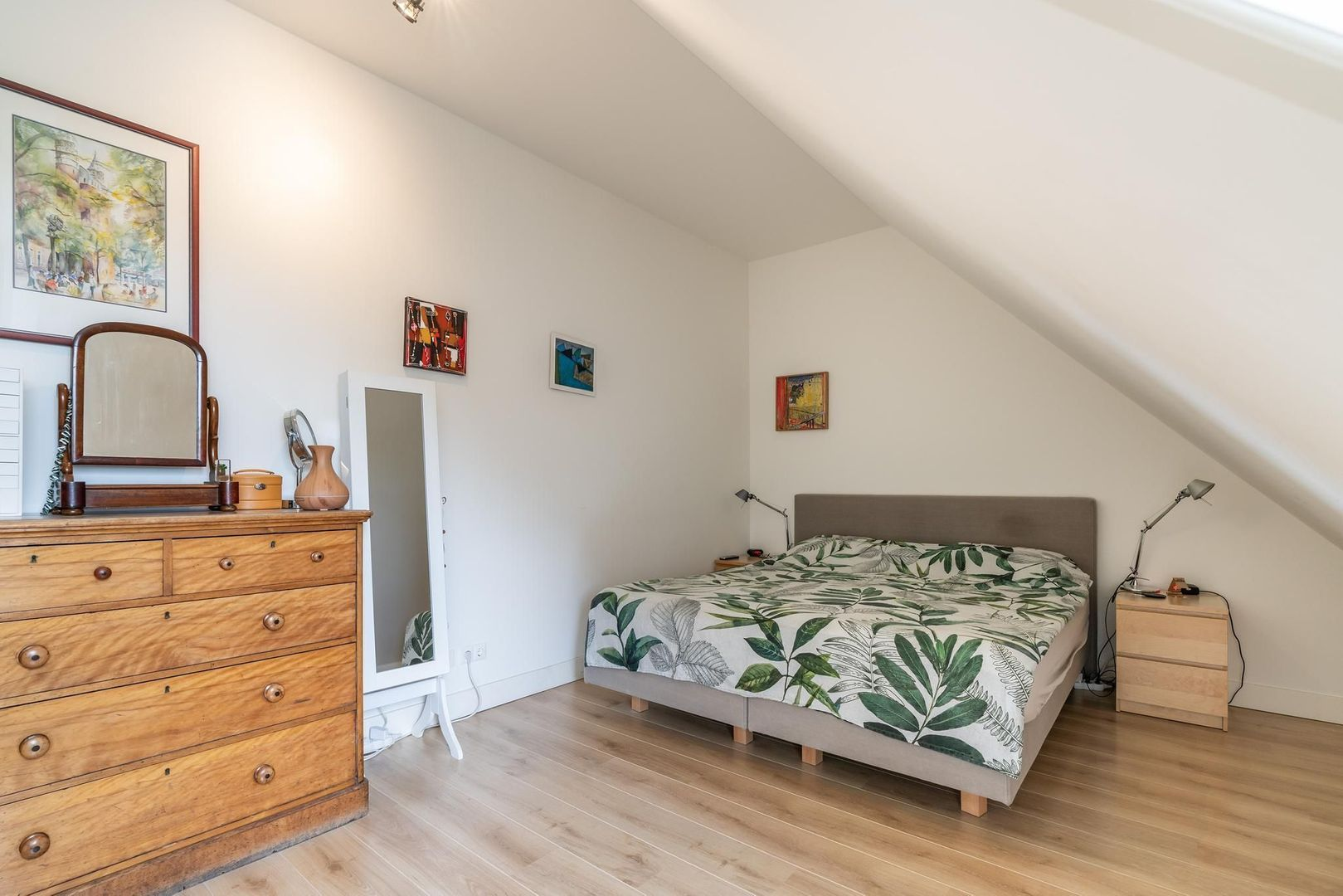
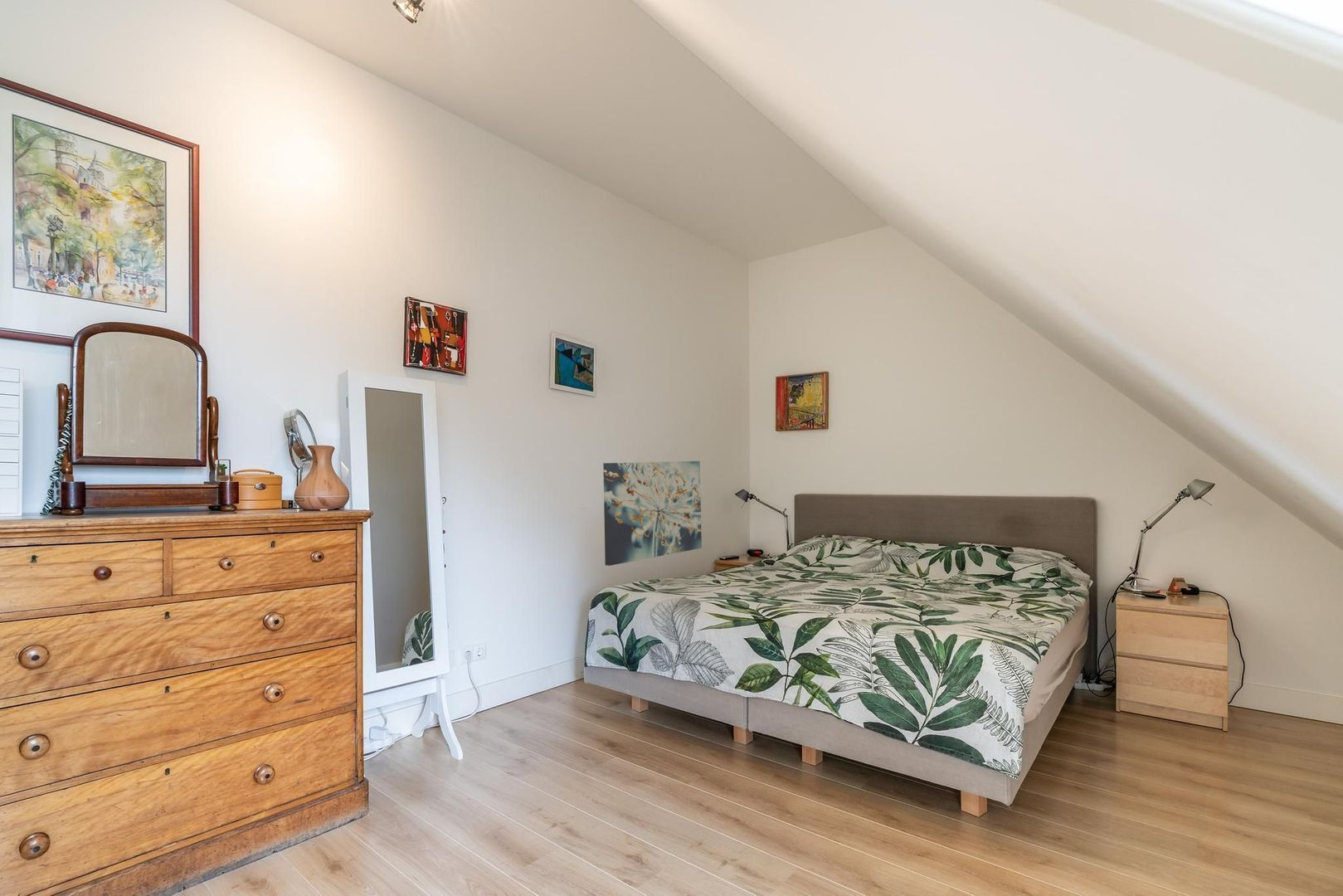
+ wall art [602,460,703,567]
